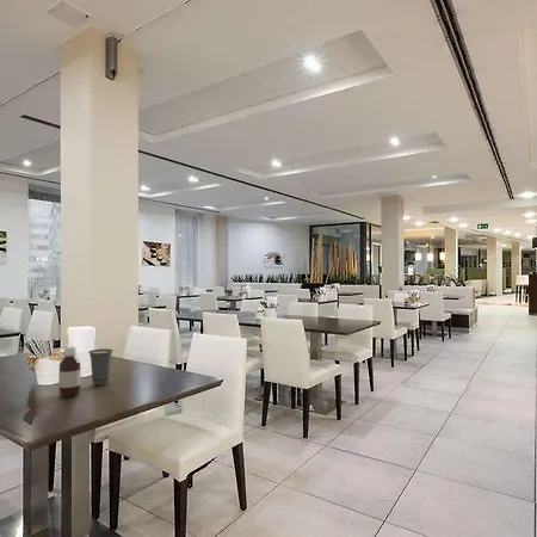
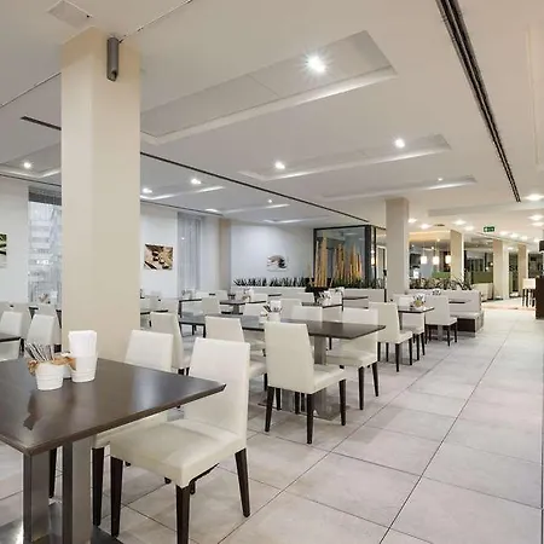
- cup [87,347,115,387]
- bottle [57,345,81,397]
